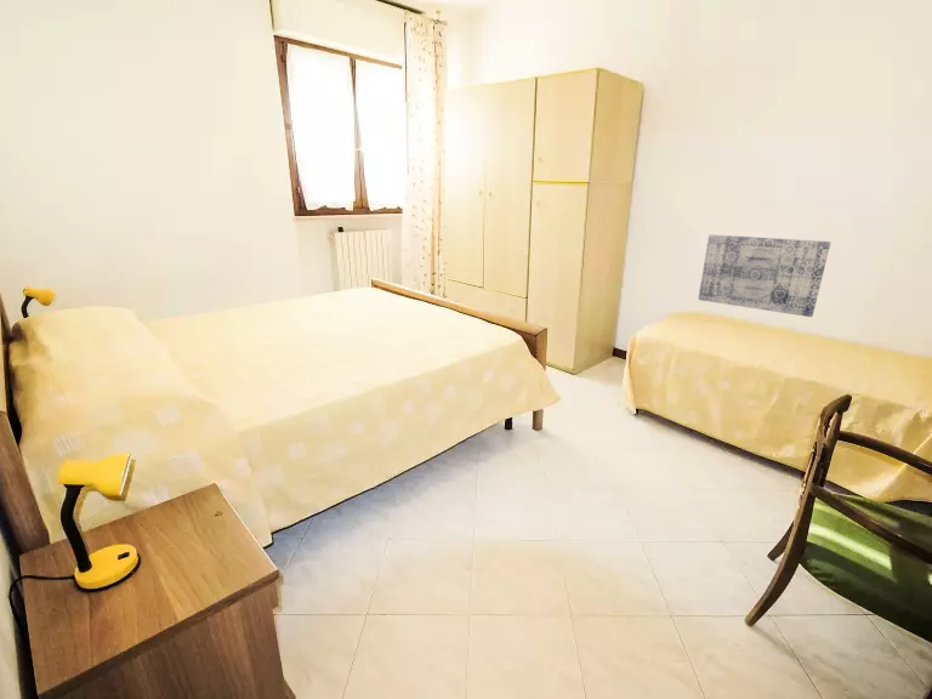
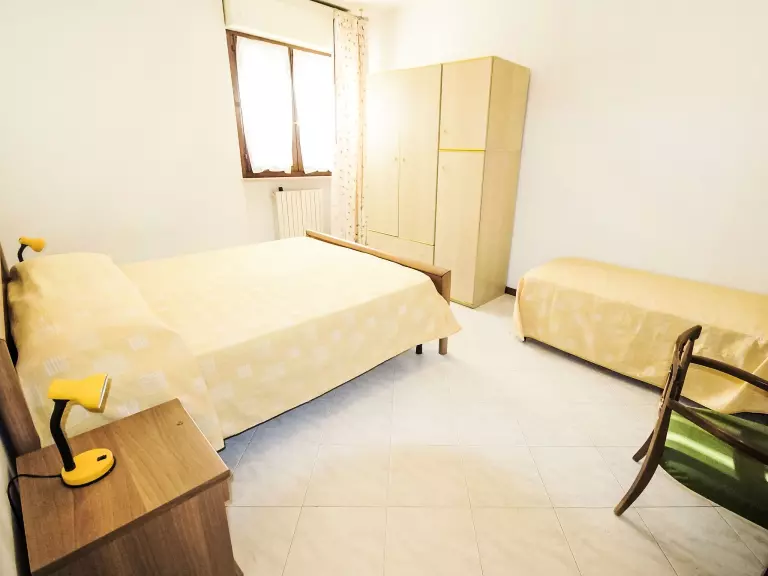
- wall art [697,233,832,318]
